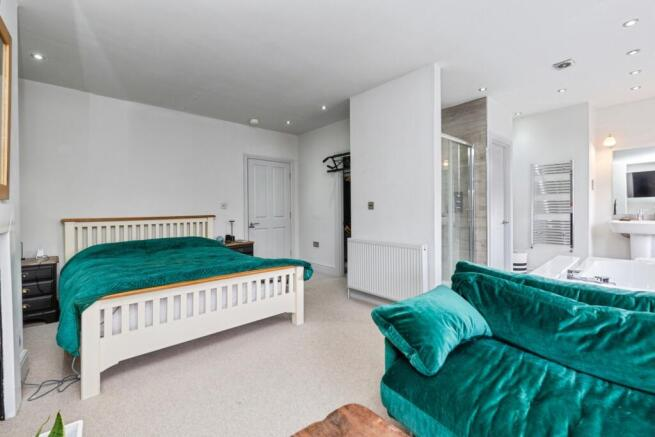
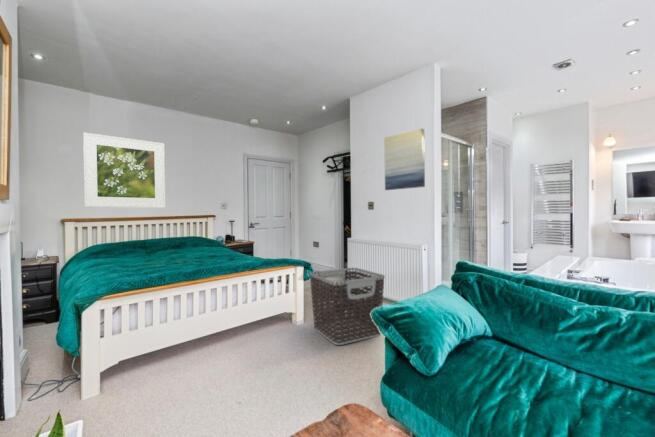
+ wall art [383,128,426,191]
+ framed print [82,132,166,209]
+ clothes hamper [308,266,386,346]
